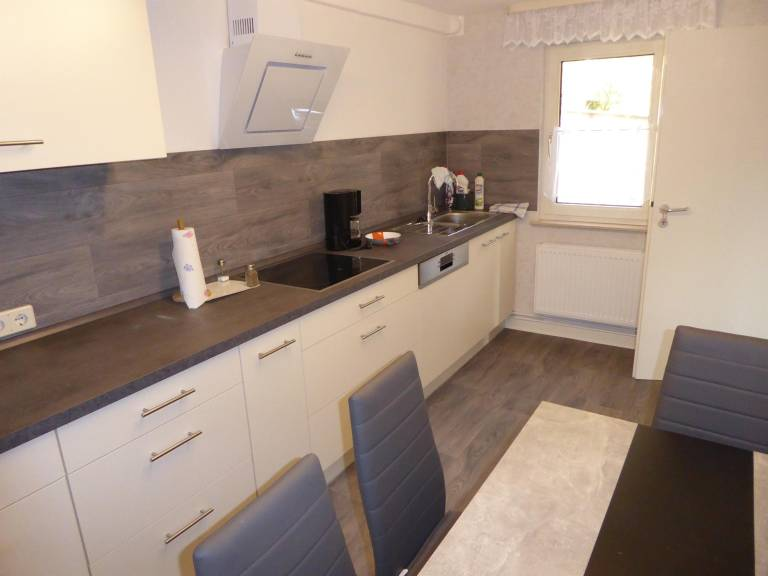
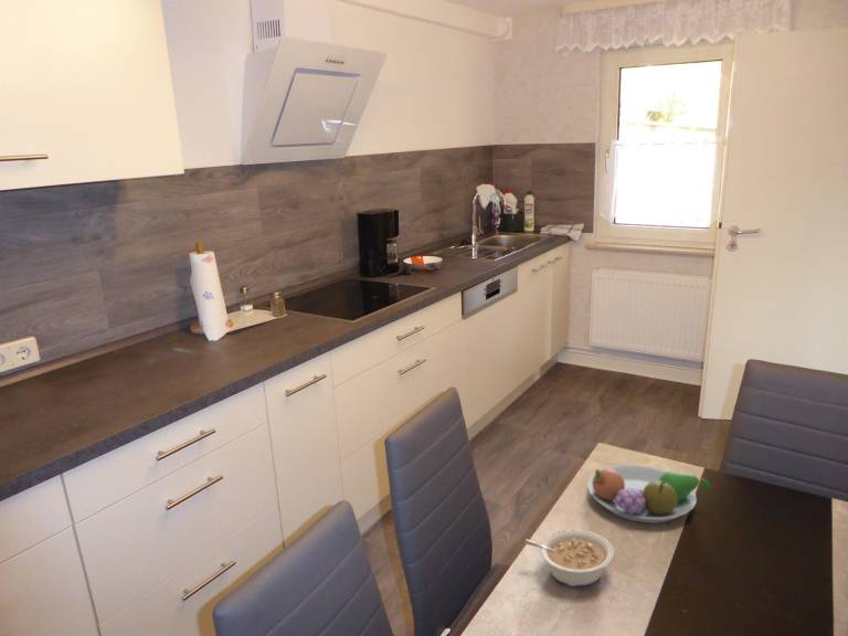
+ legume [524,529,615,589]
+ fruit bowl [586,464,712,524]
